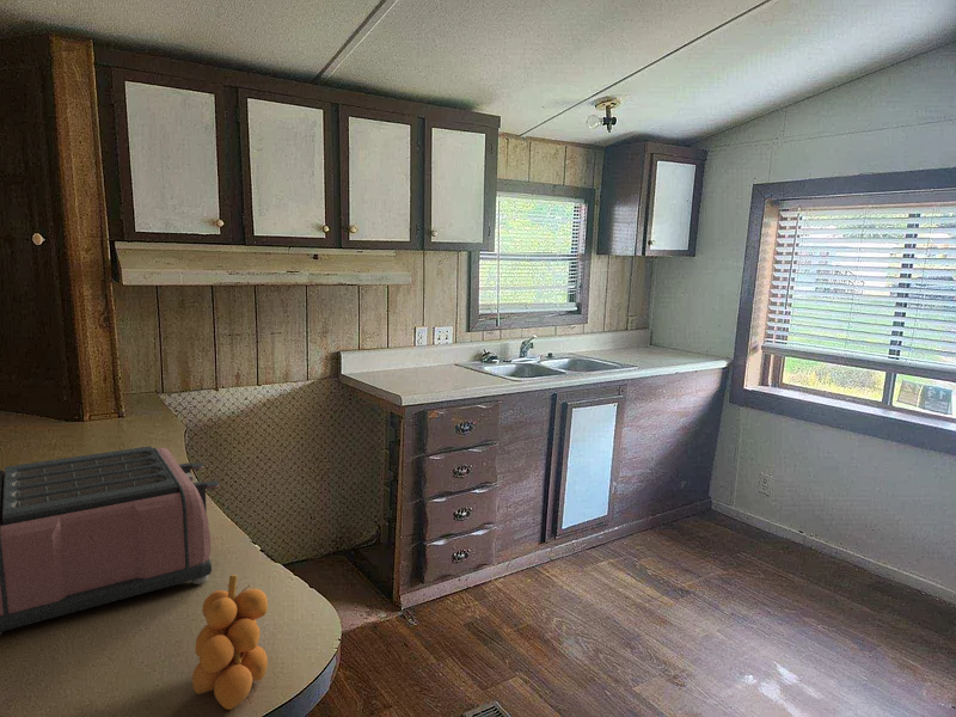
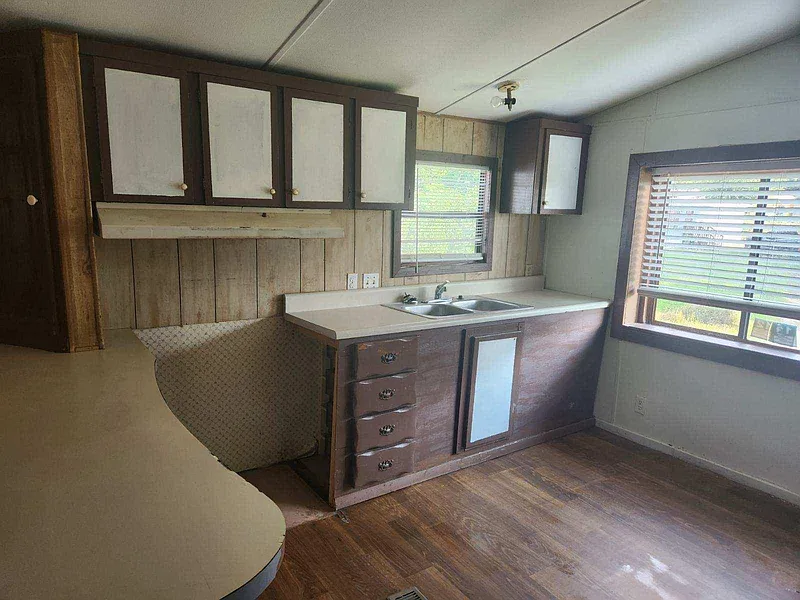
- fruit [191,574,269,710]
- toaster [0,445,220,636]
